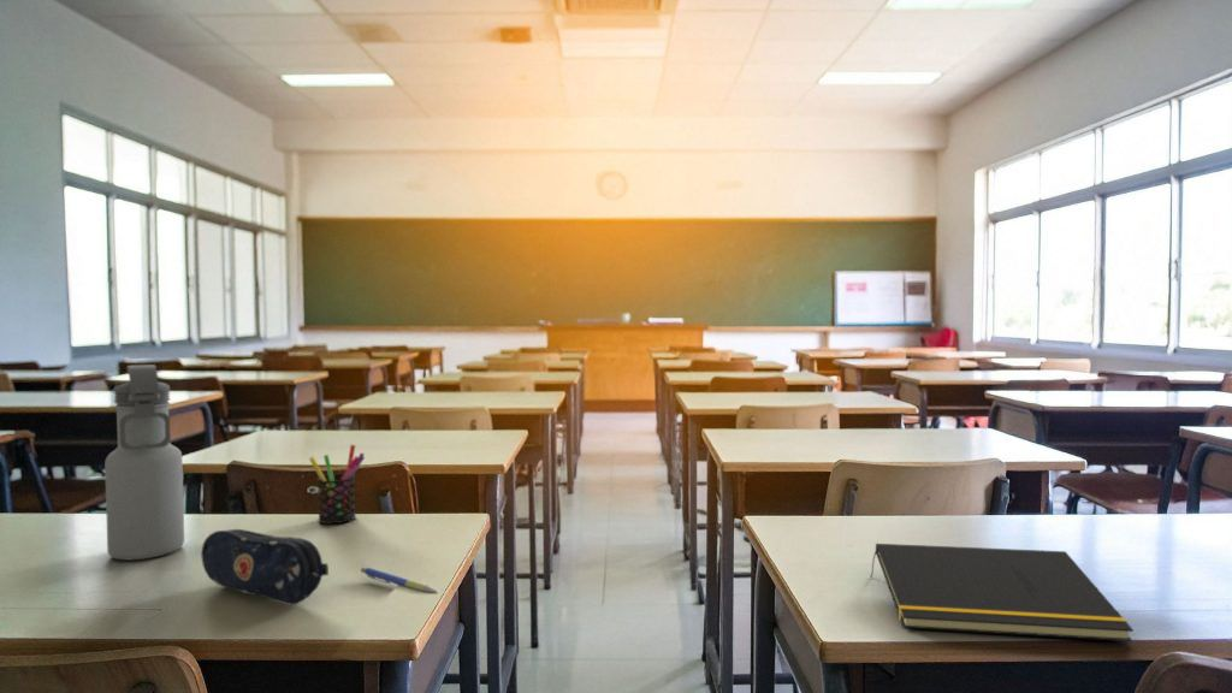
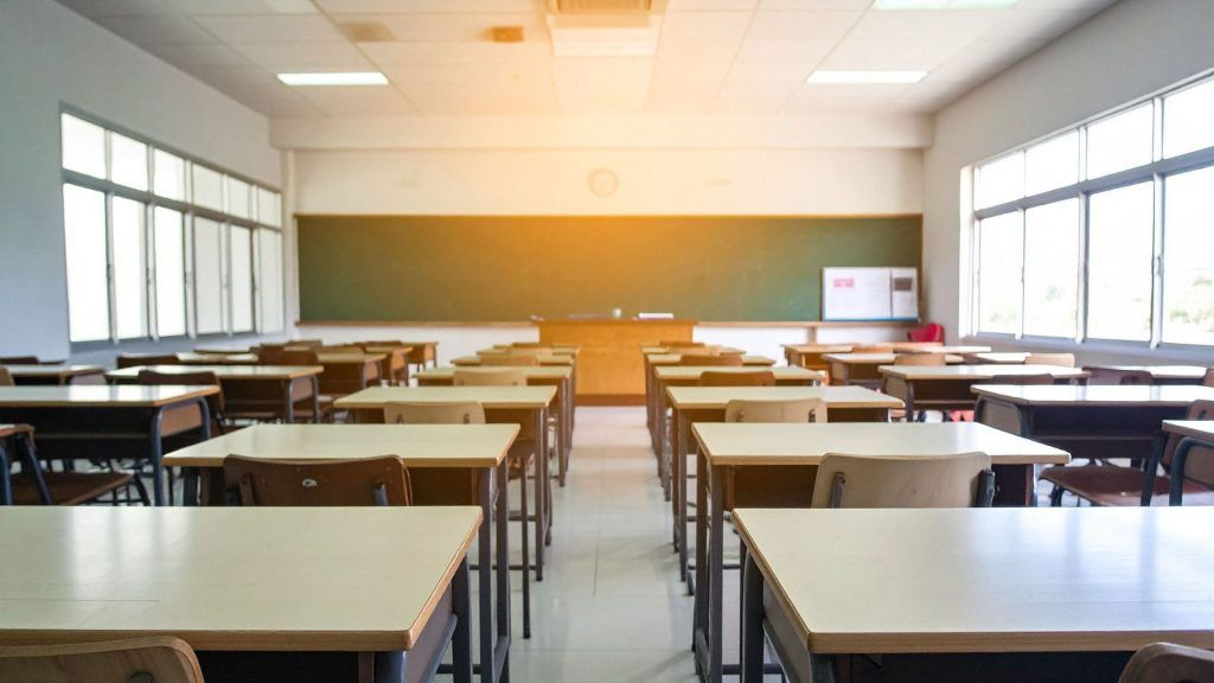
- pencil case [201,528,330,606]
- pen [360,565,439,594]
- pen holder [308,444,366,525]
- notepad [869,543,1135,642]
- water bottle [103,363,185,561]
